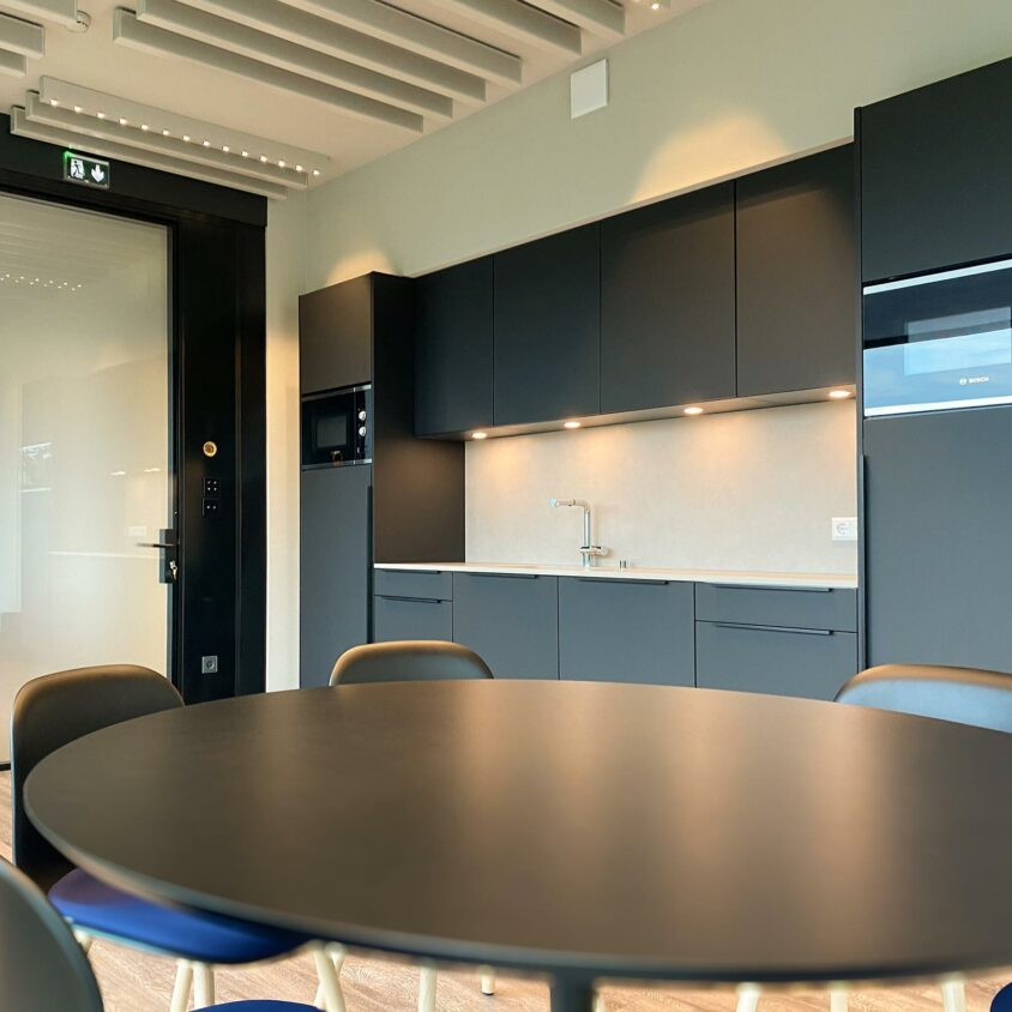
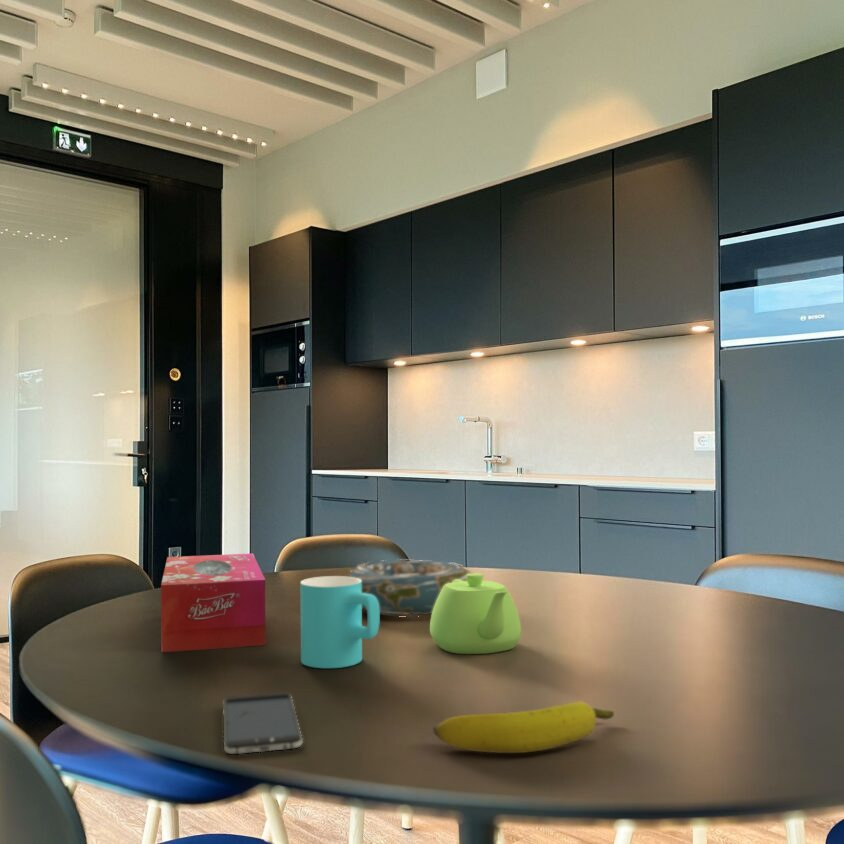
+ cup [300,575,381,669]
+ teapot [429,572,522,655]
+ decorative bowl [348,558,473,618]
+ tissue box [160,552,267,653]
+ smartphone [223,691,304,755]
+ banana [433,701,615,754]
